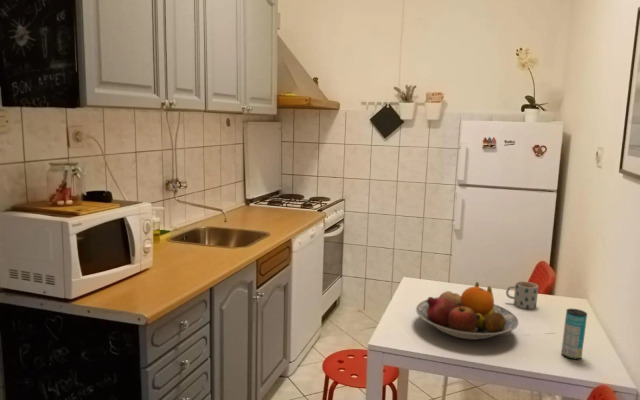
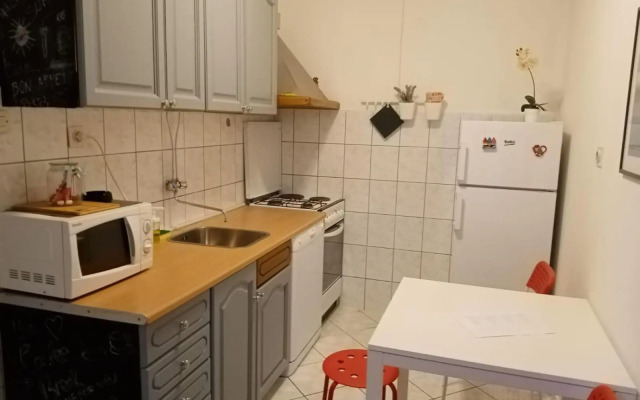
- fruit bowl [415,281,519,341]
- mug [505,280,539,310]
- beverage can [560,308,588,360]
